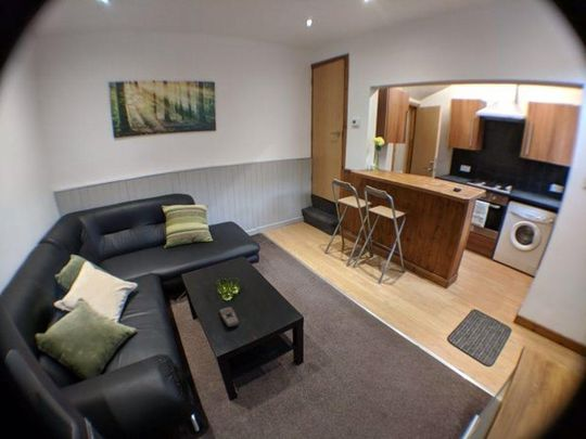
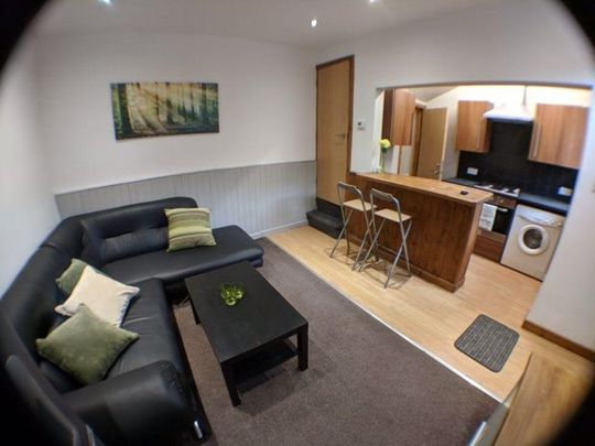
- remote control [218,306,240,328]
